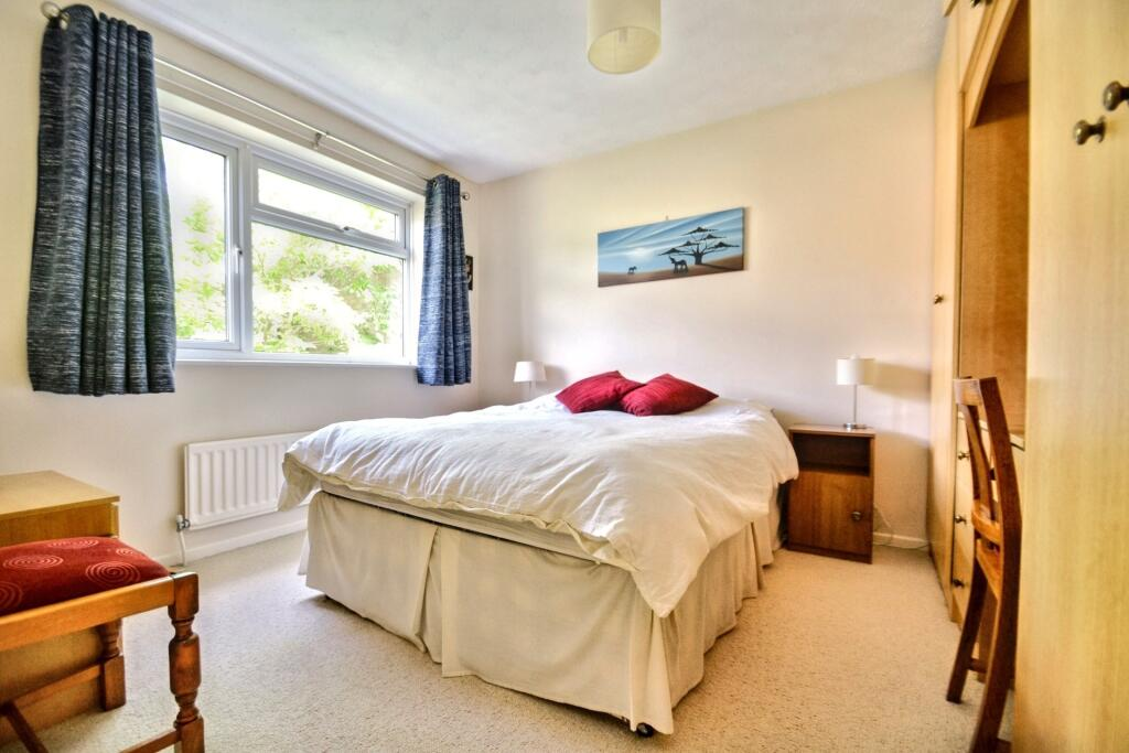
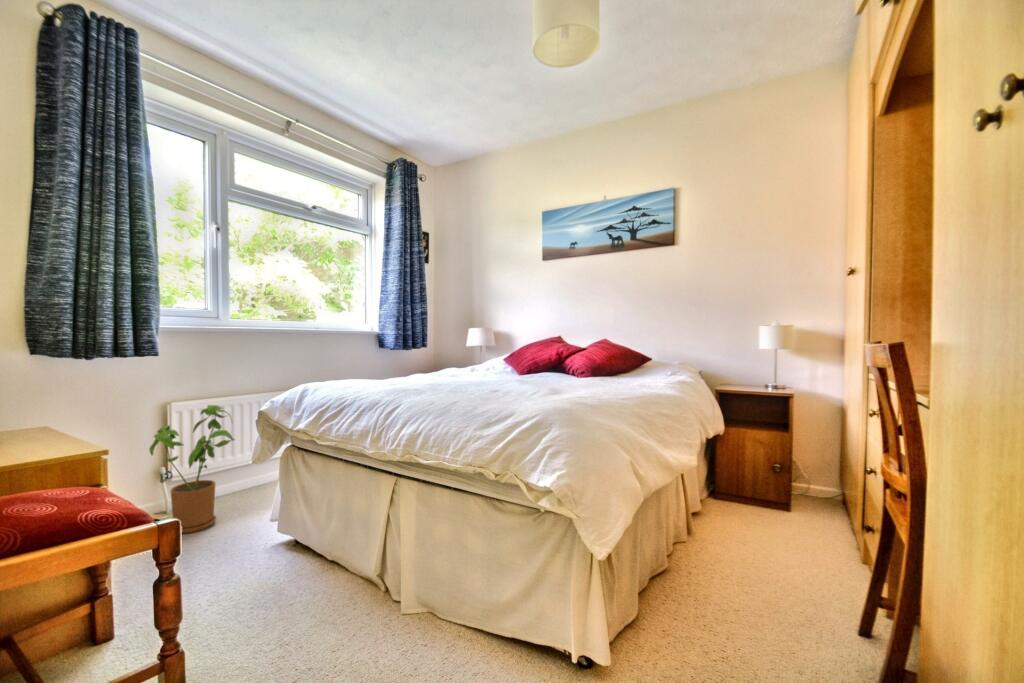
+ house plant [148,404,236,534]
